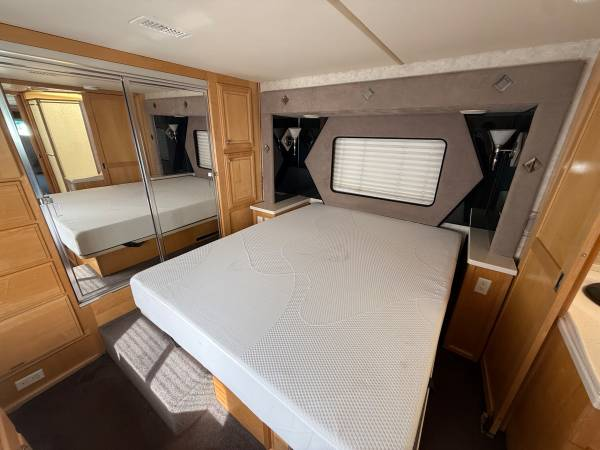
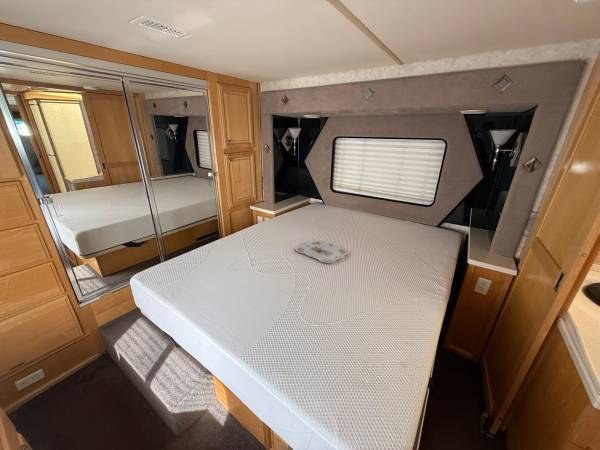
+ serving tray [294,238,350,264]
